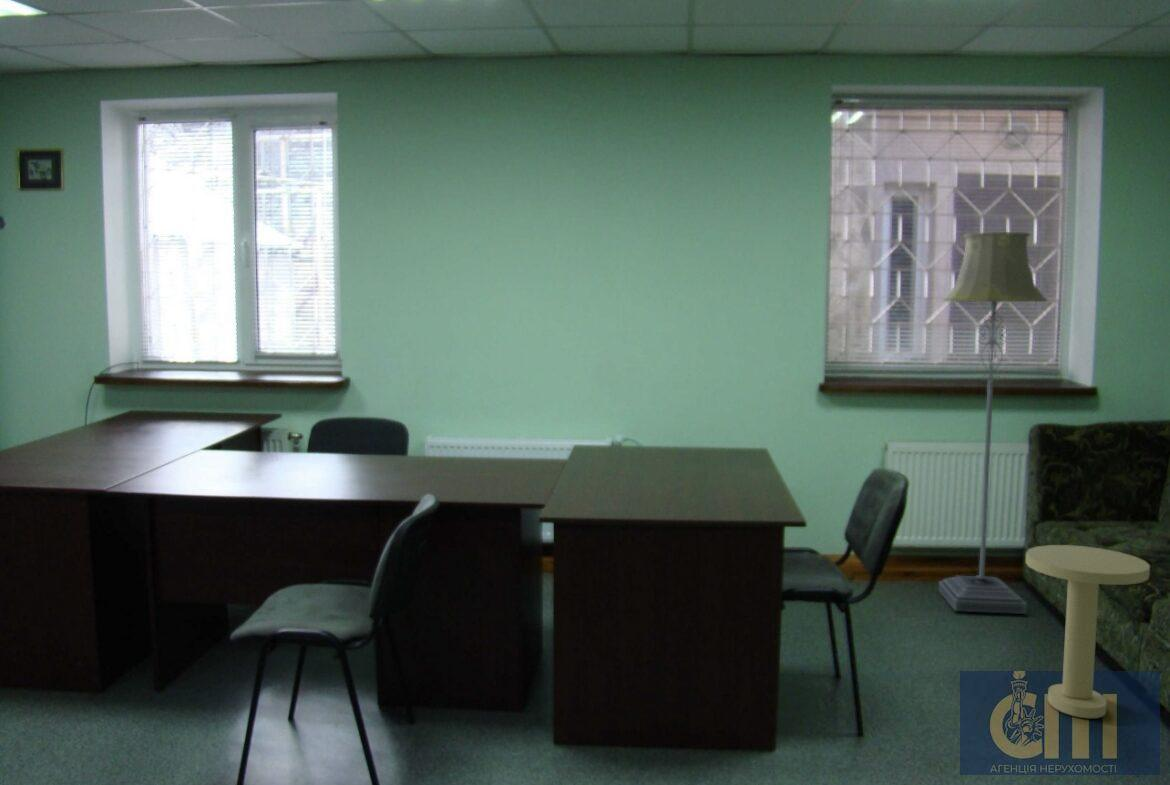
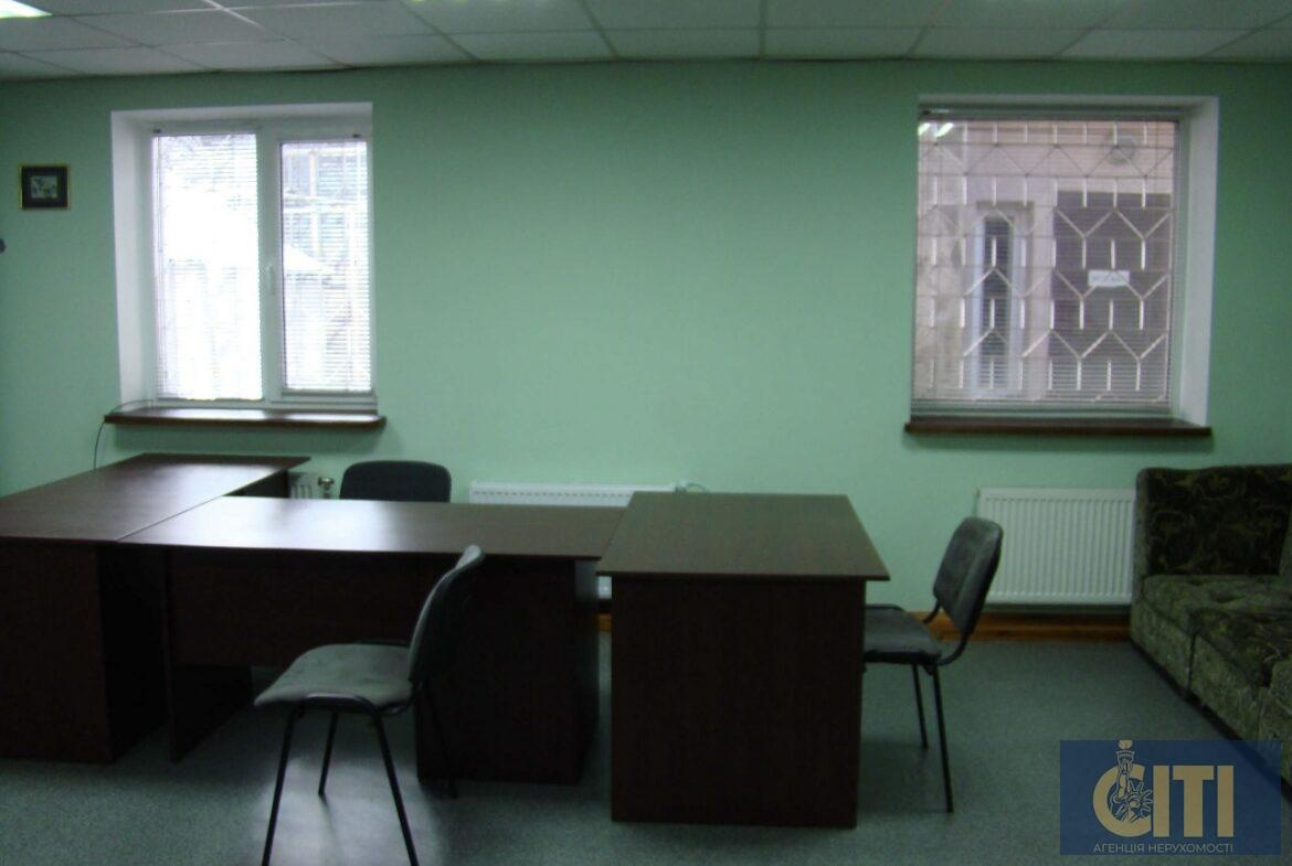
- side table [1025,544,1151,719]
- floor lamp [938,231,1048,615]
